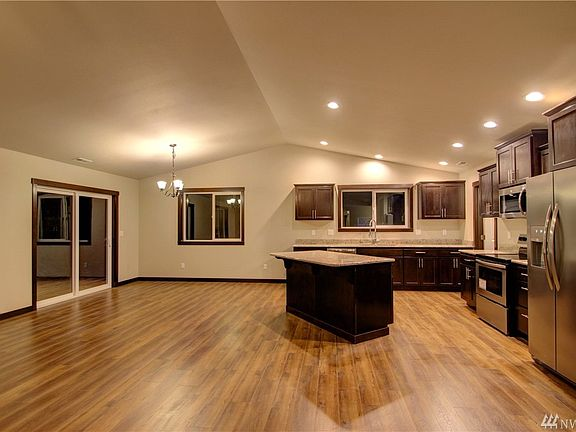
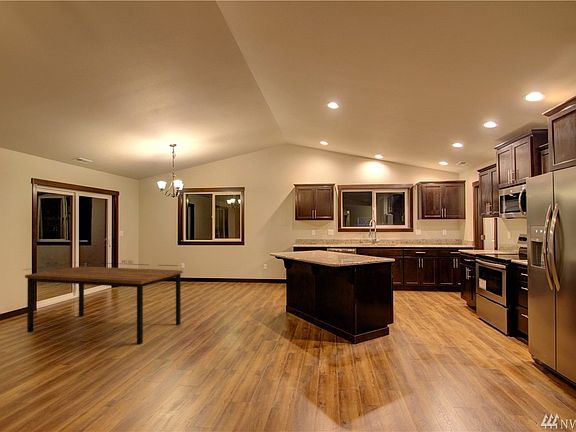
+ dining table [24,259,184,345]
